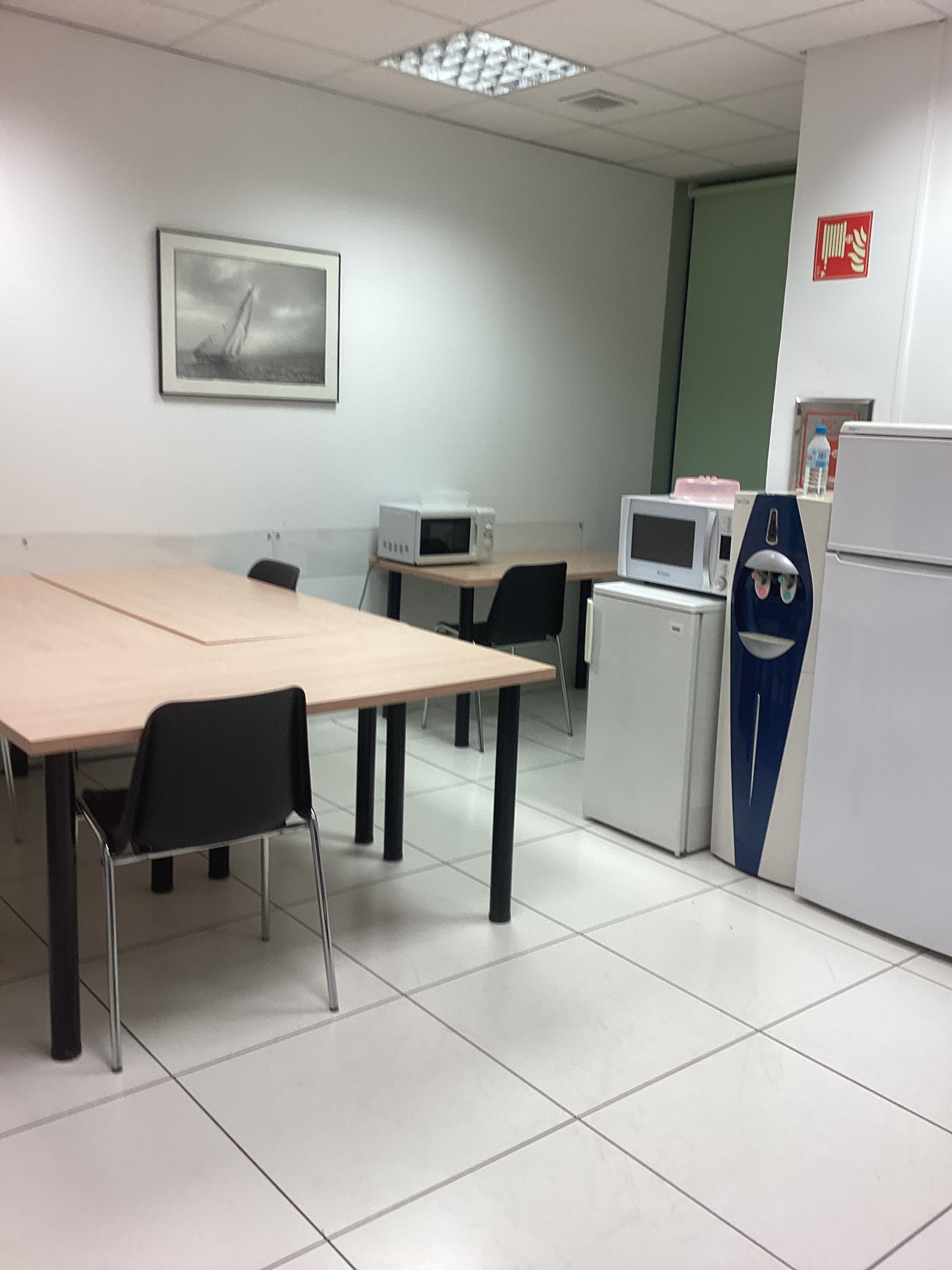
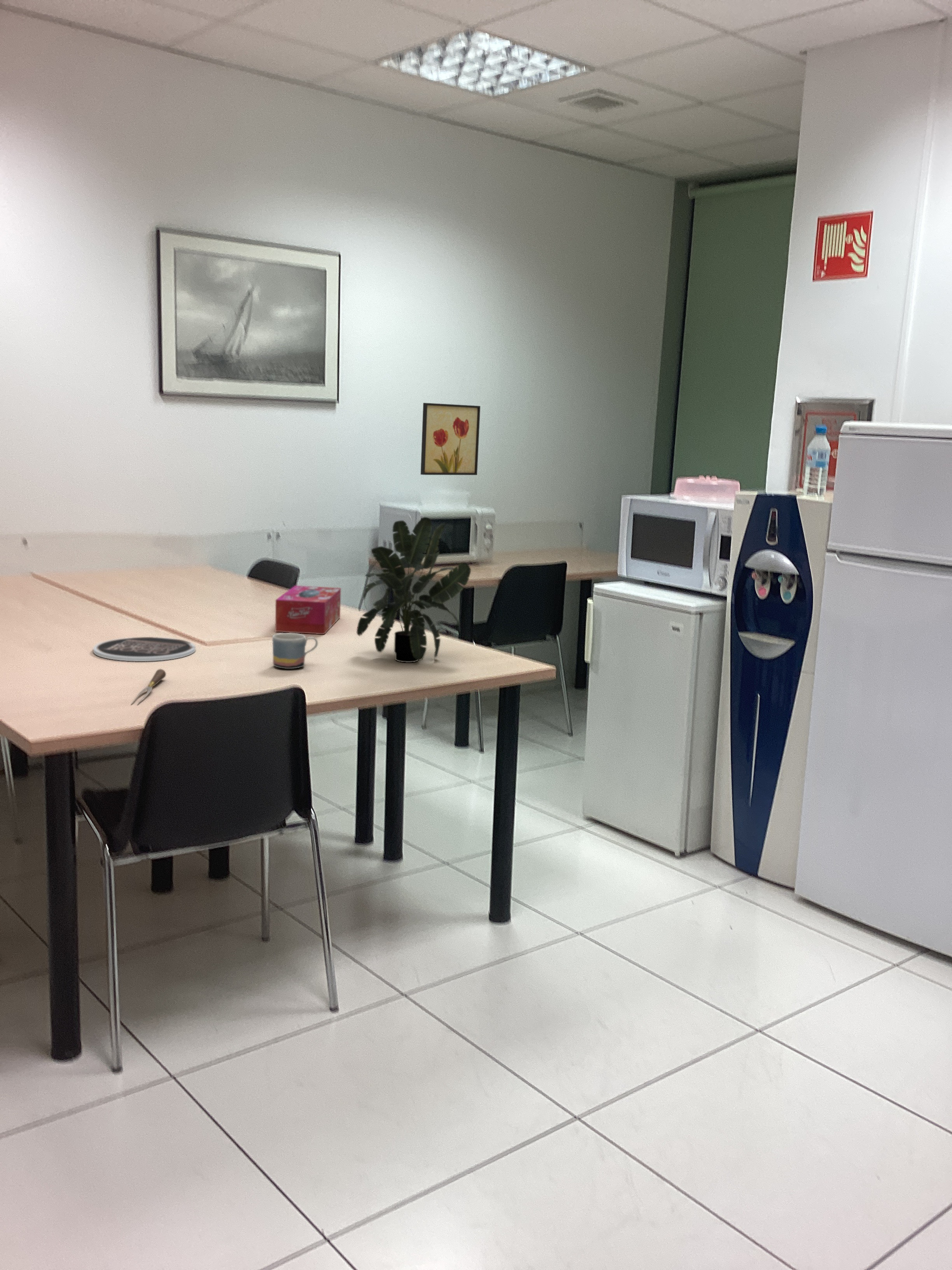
+ tissue box [275,585,341,635]
+ plate [93,637,196,662]
+ potted plant [356,517,471,663]
+ wall art [420,402,481,475]
+ mug [272,633,318,669]
+ fork [131,668,166,705]
